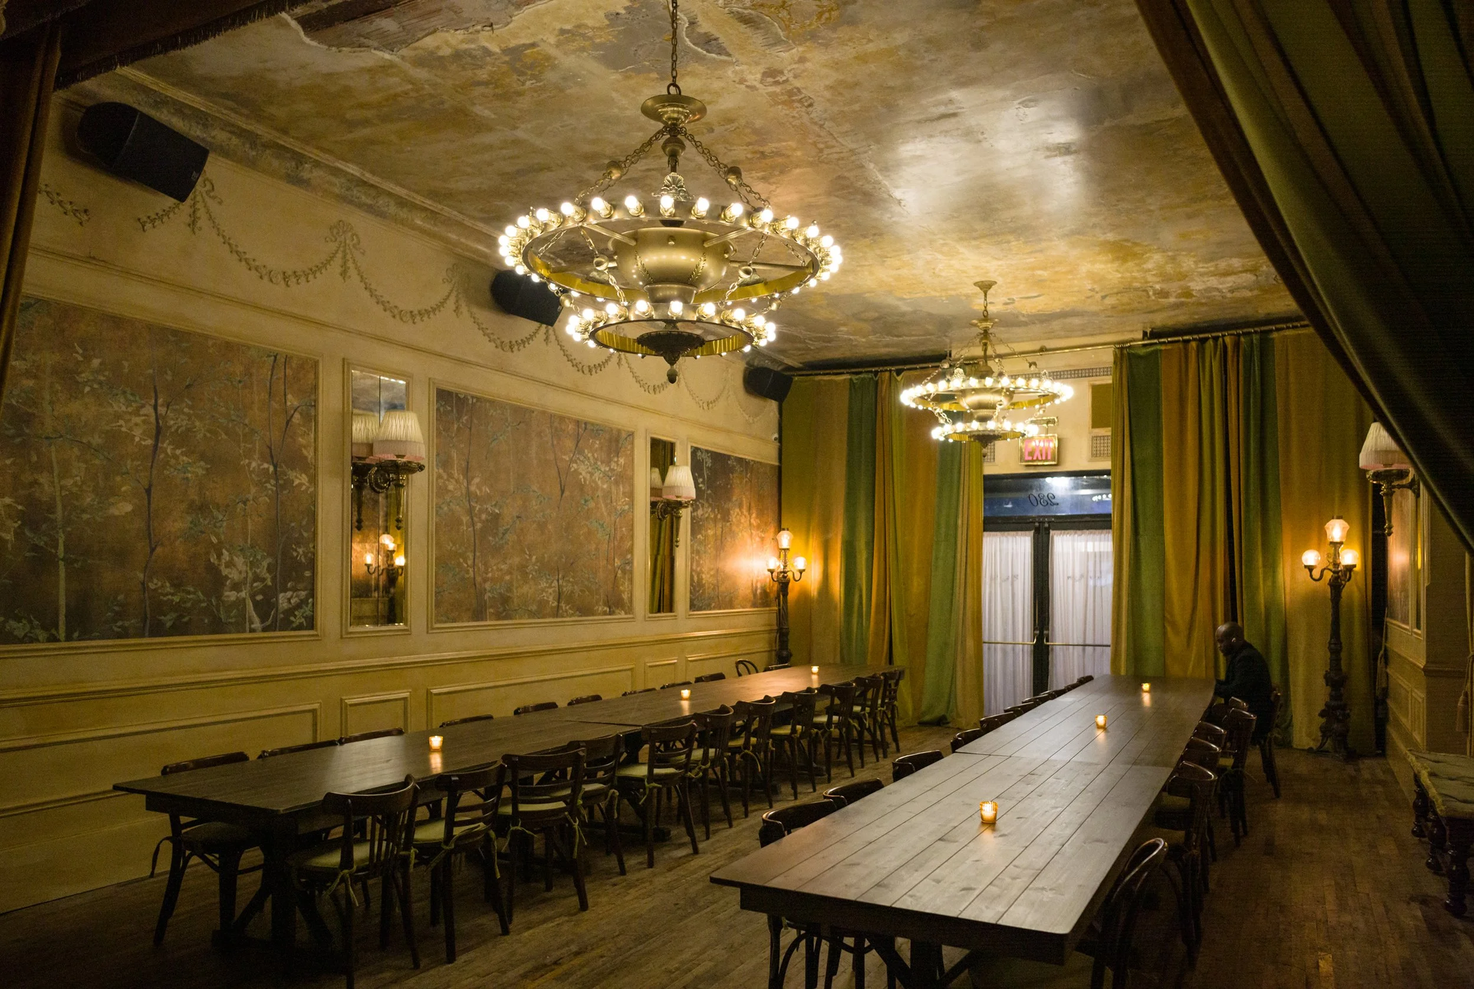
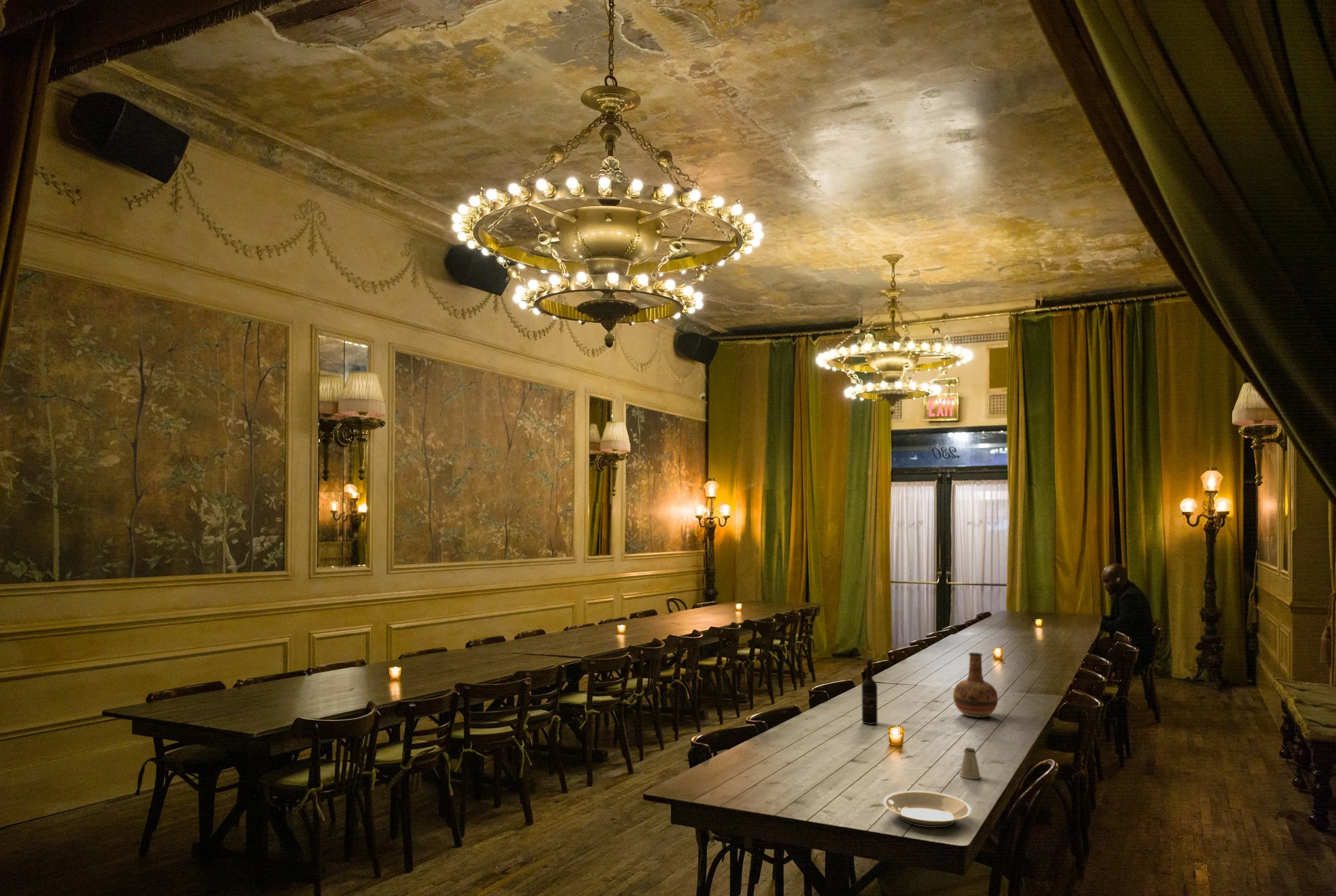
+ vase [953,652,998,718]
+ plate [883,790,972,828]
+ saltshaker [959,747,981,780]
+ wine bottle [861,658,878,725]
